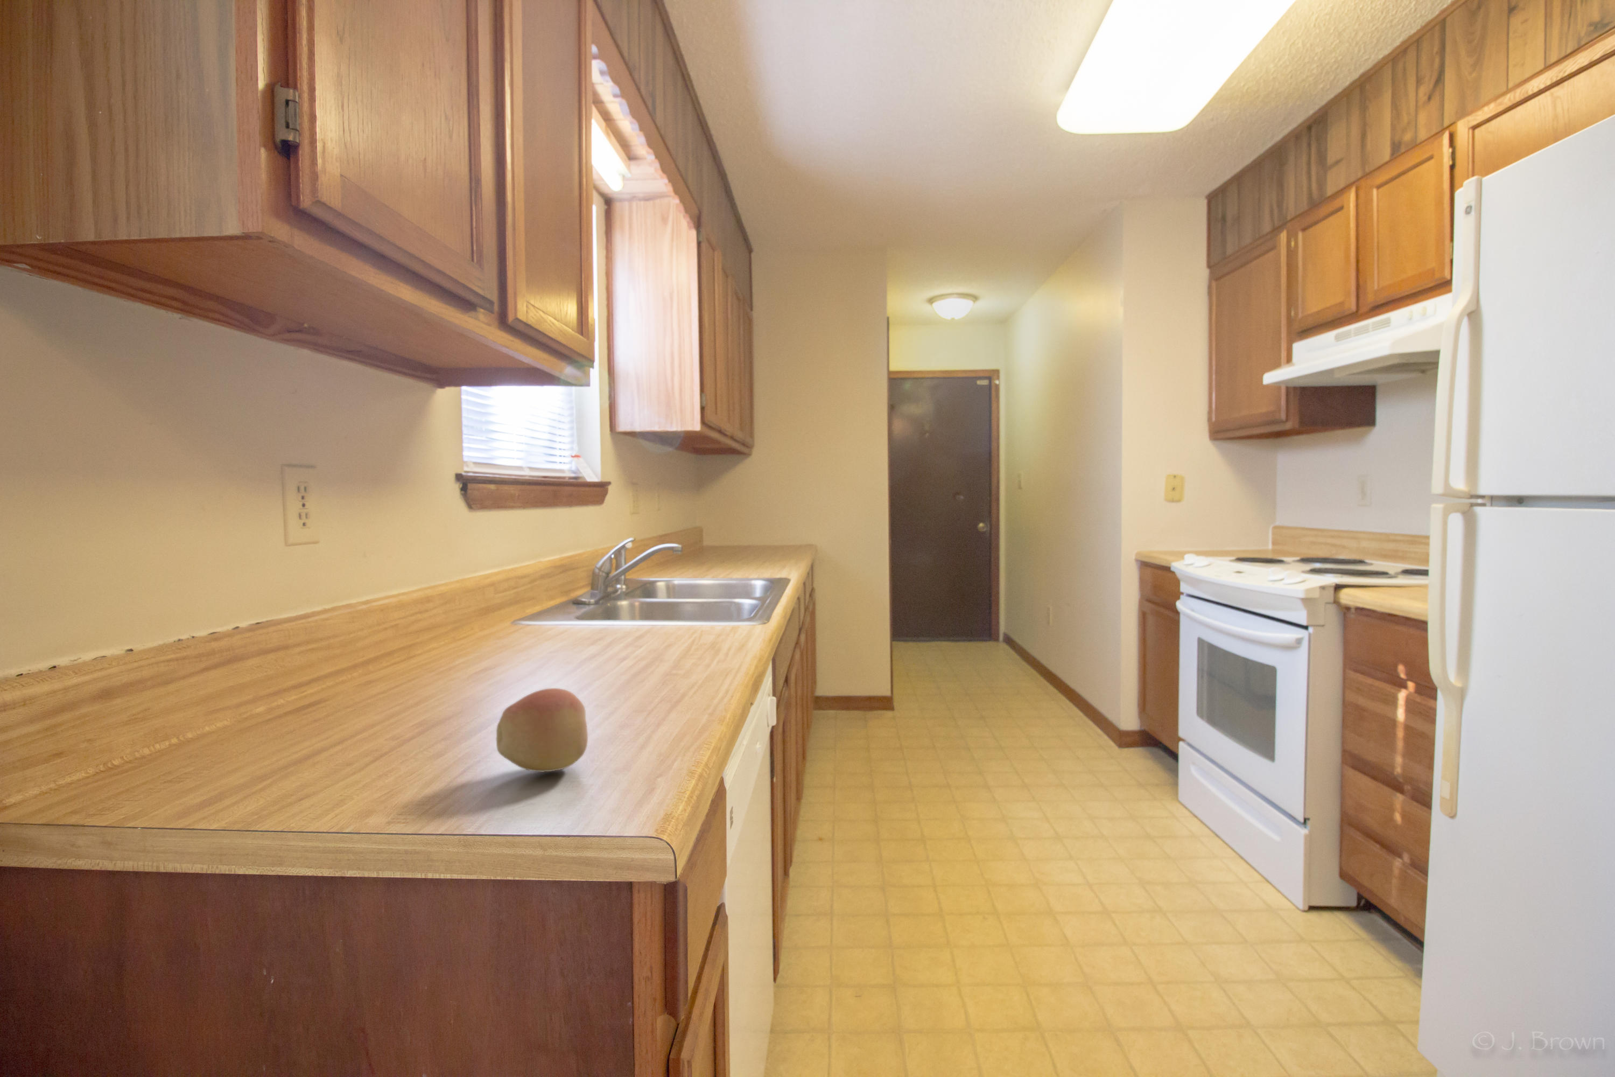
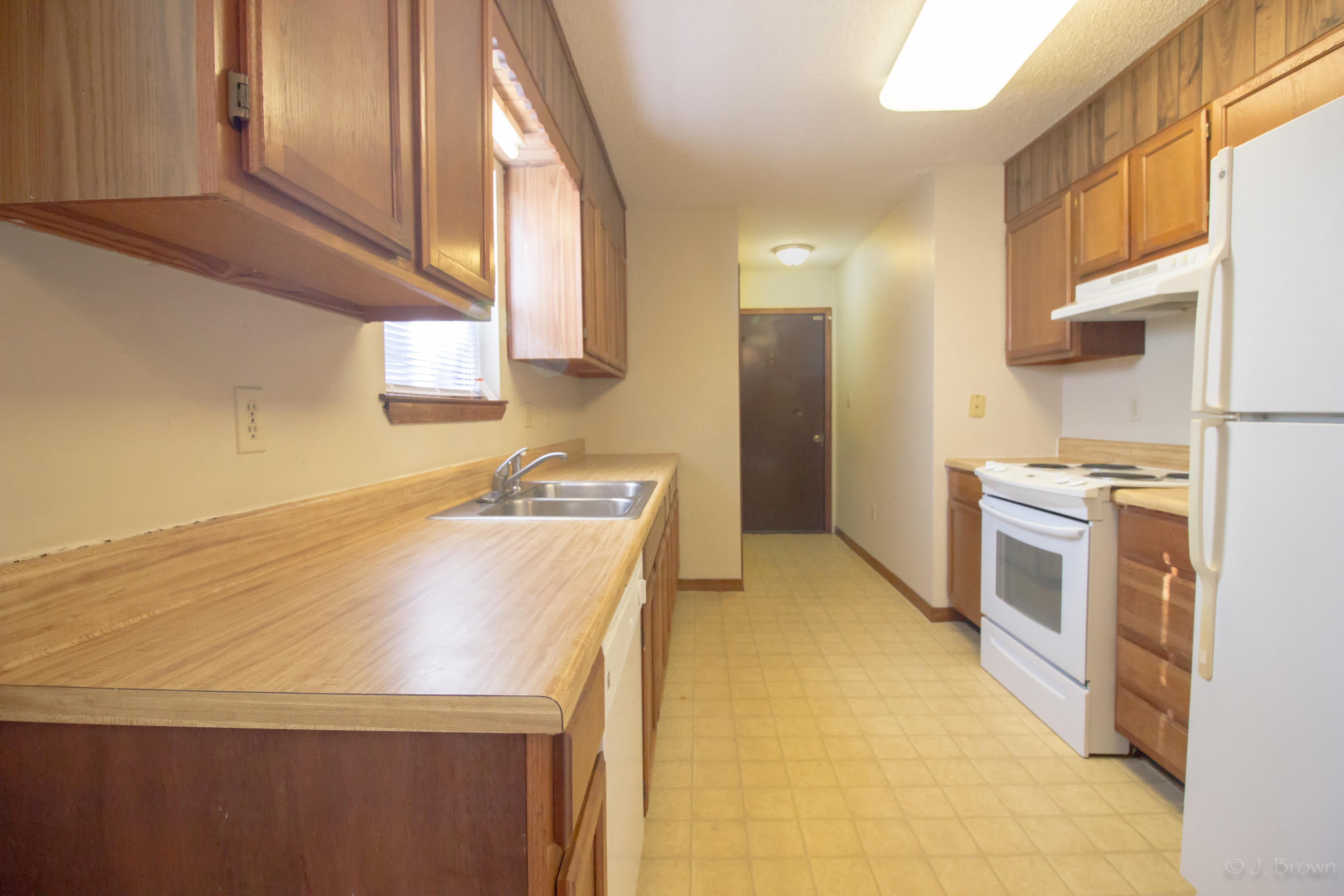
- fruit [496,688,589,773]
